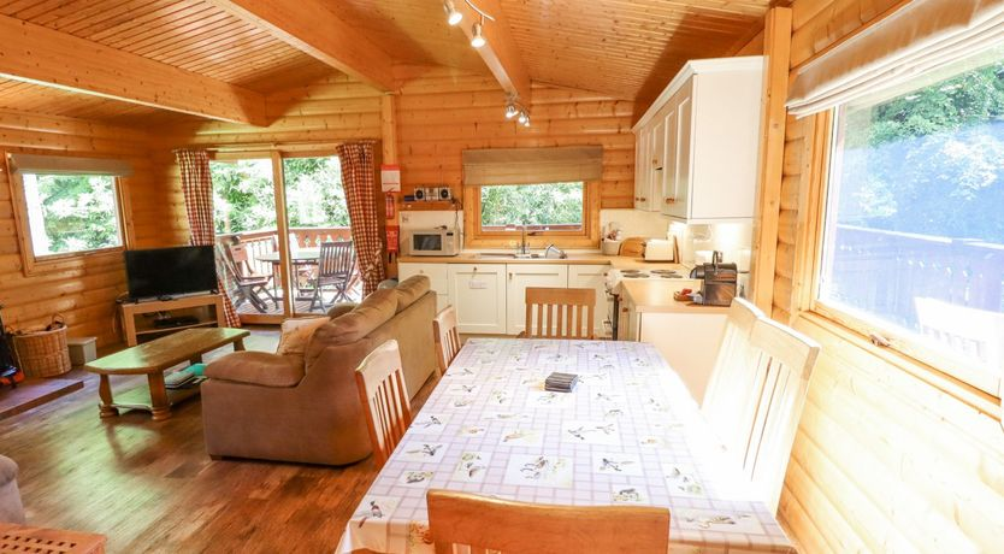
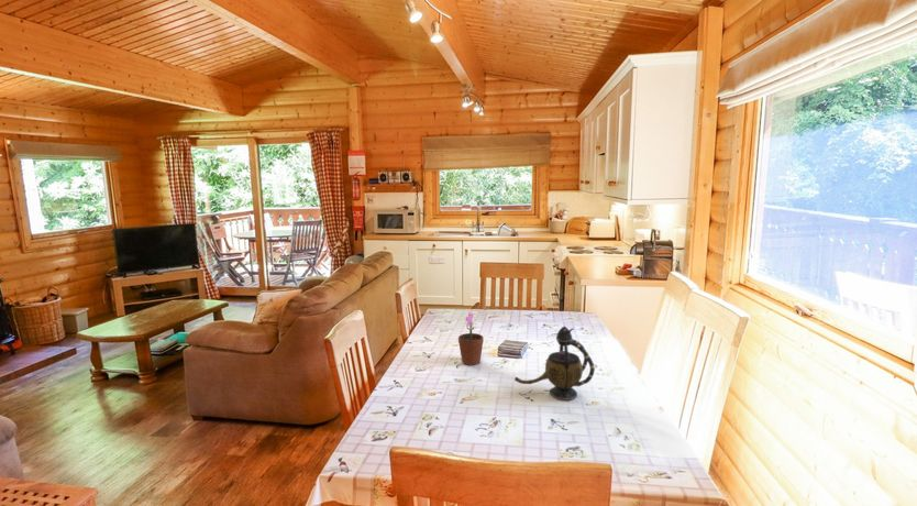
+ flowerpot [457,310,485,366]
+ teapot [513,324,596,402]
